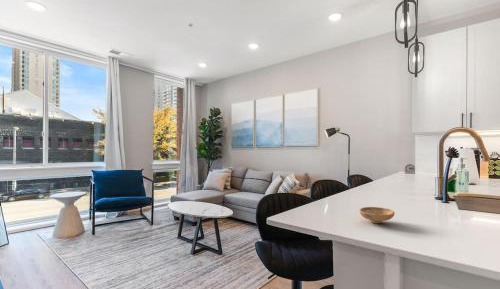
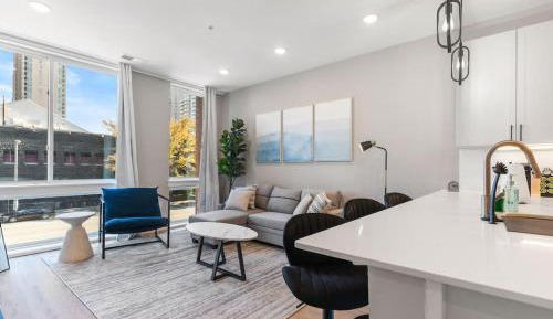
- bowl [358,206,396,224]
